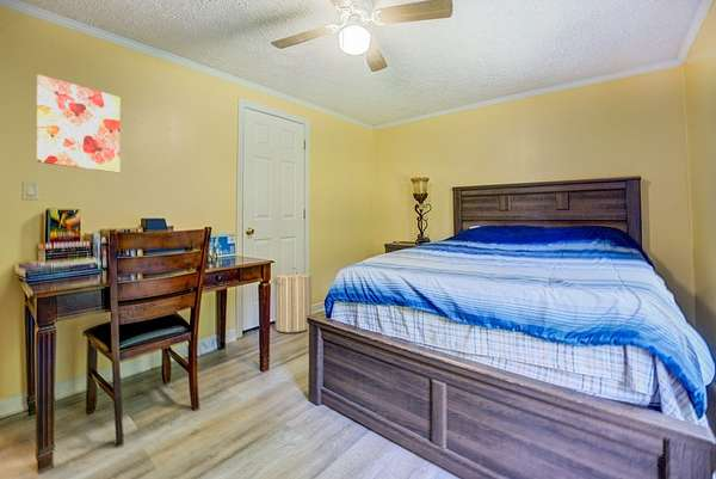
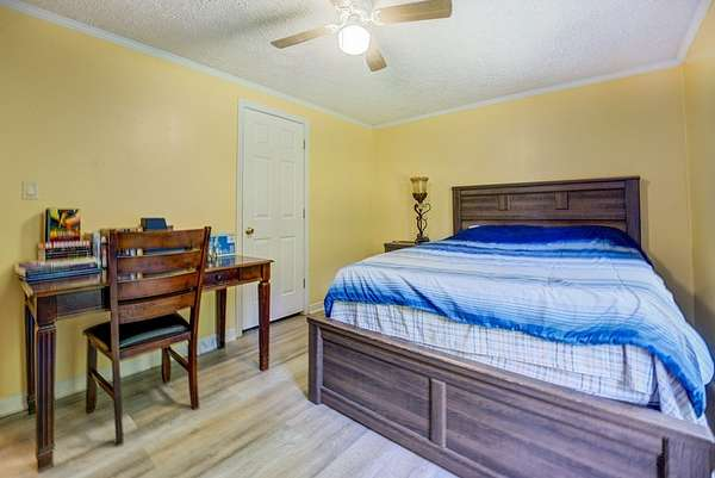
- laundry hamper [272,266,313,333]
- wall art [36,73,122,174]
